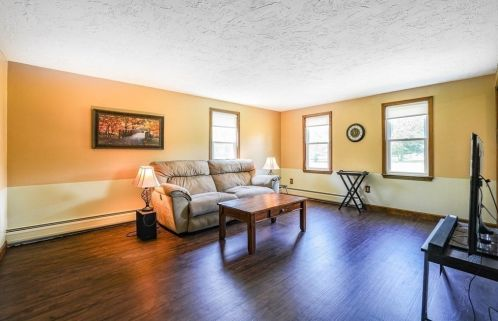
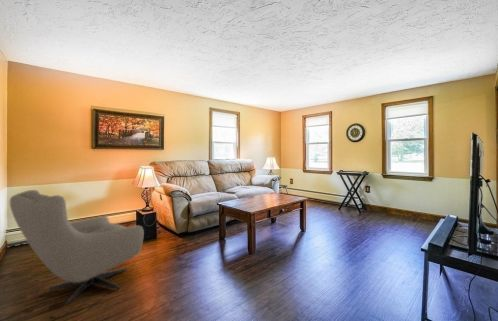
+ armchair [9,189,145,306]
